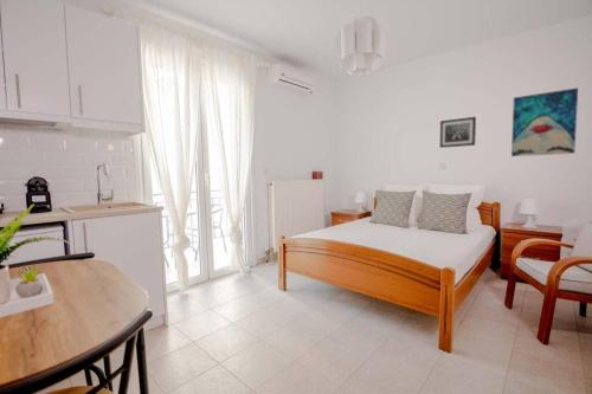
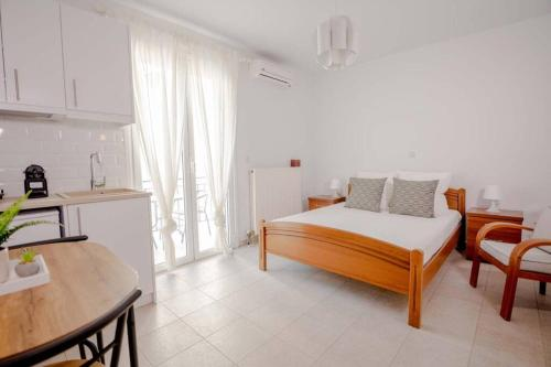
- wall art [439,116,477,149]
- wall art [510,86,579,157]
